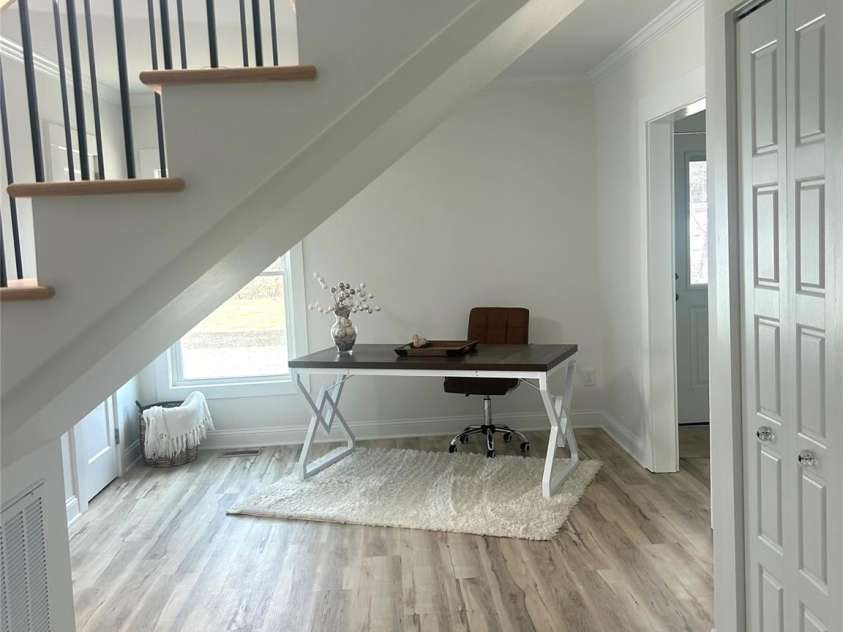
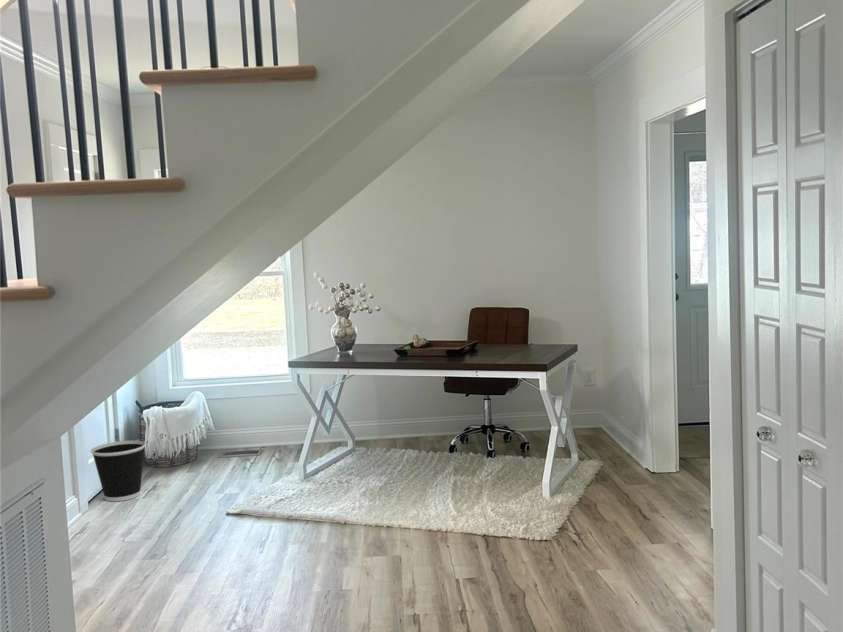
+ wastebasket [90,440,147,502]
